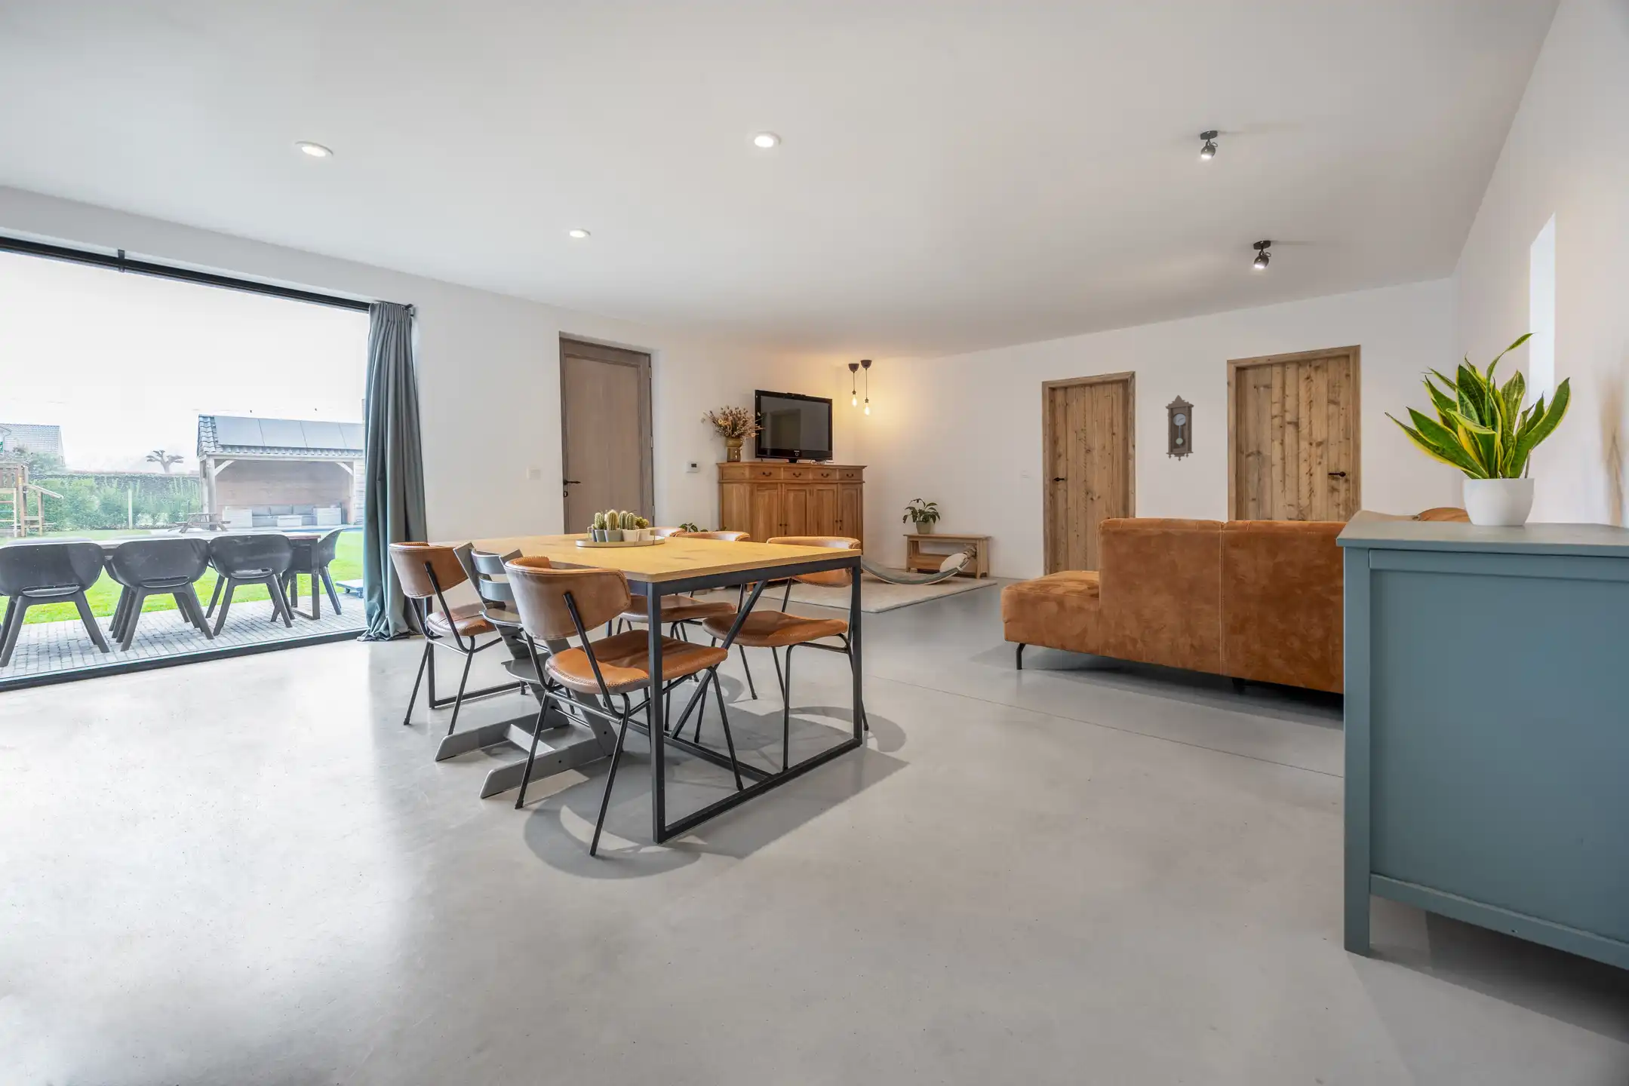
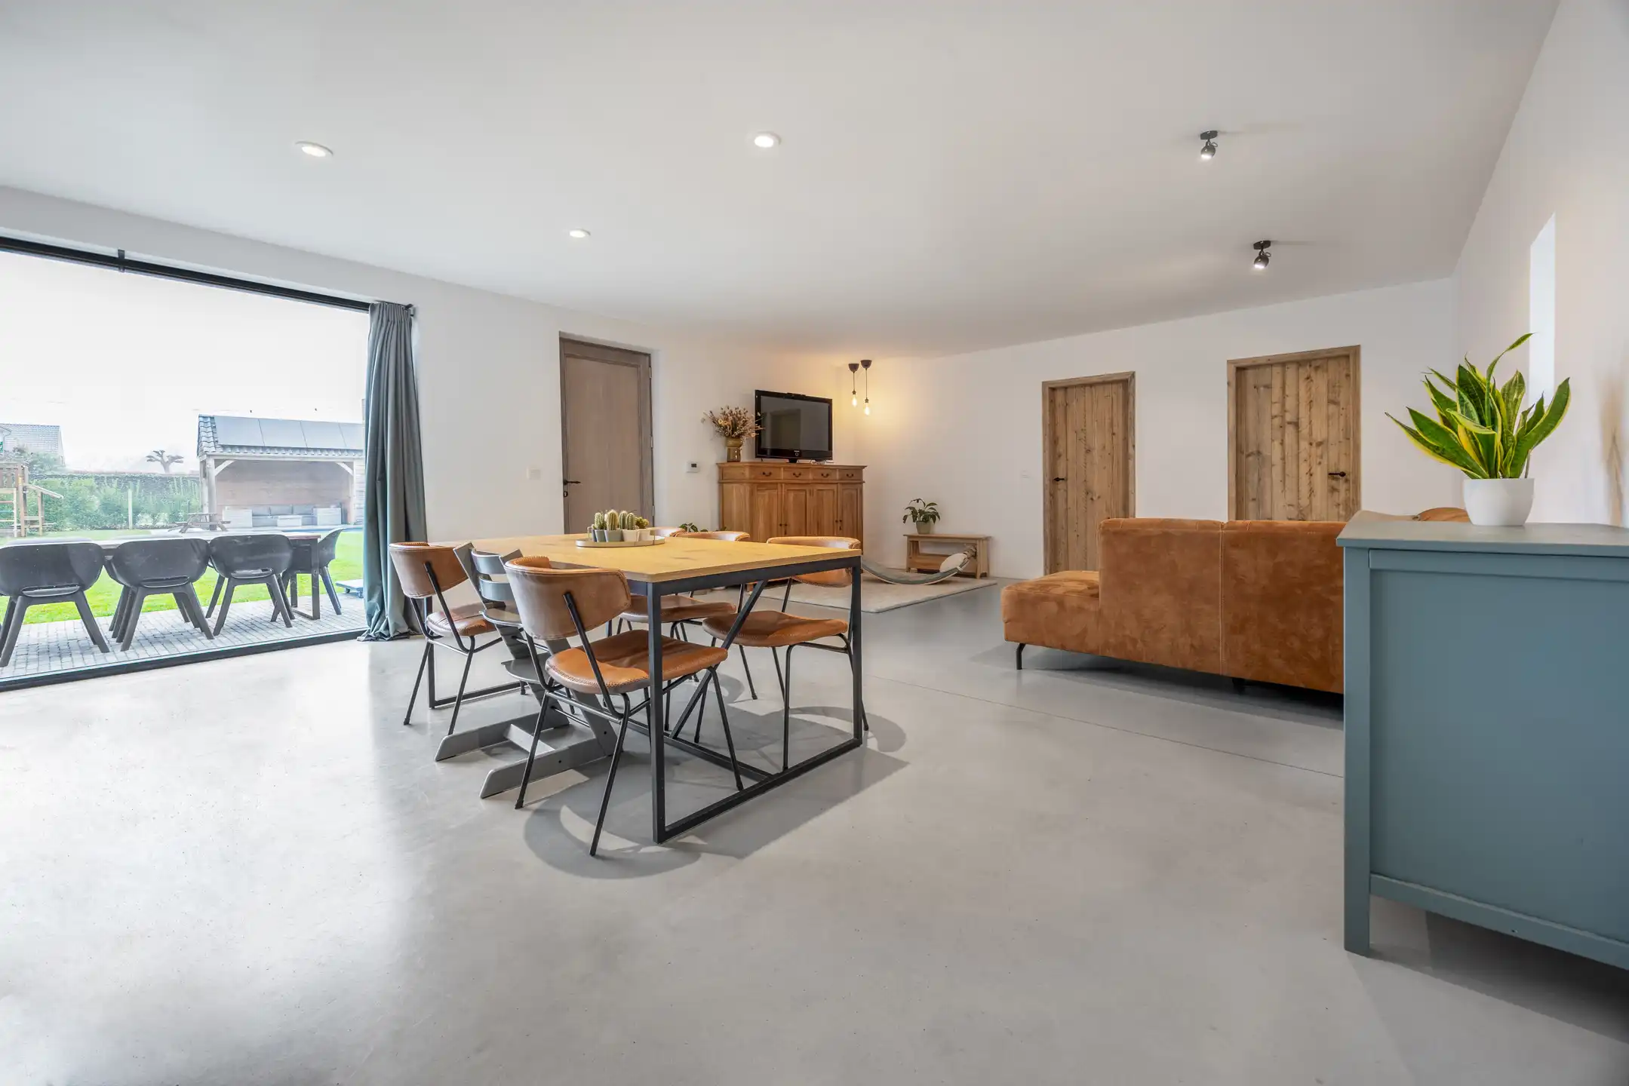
- pendulum clock [1165,394,1195,462]
